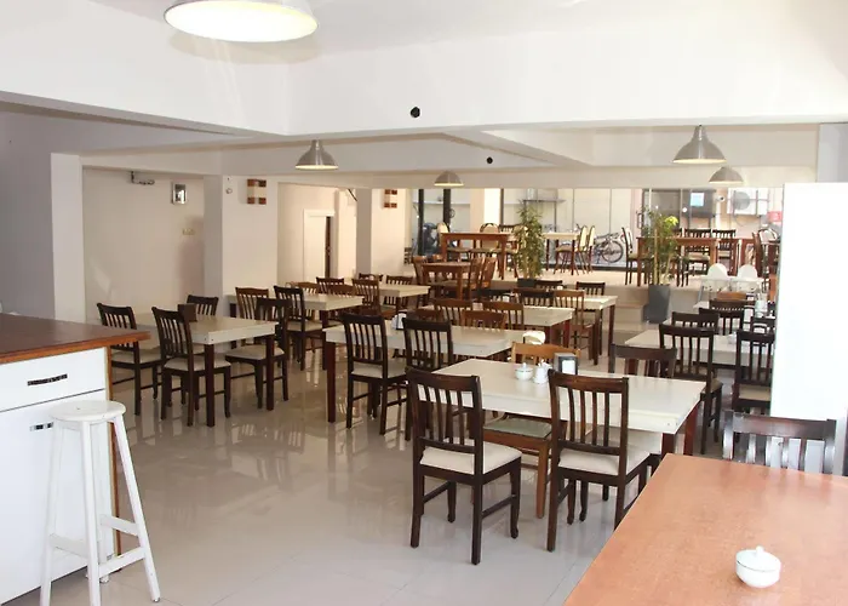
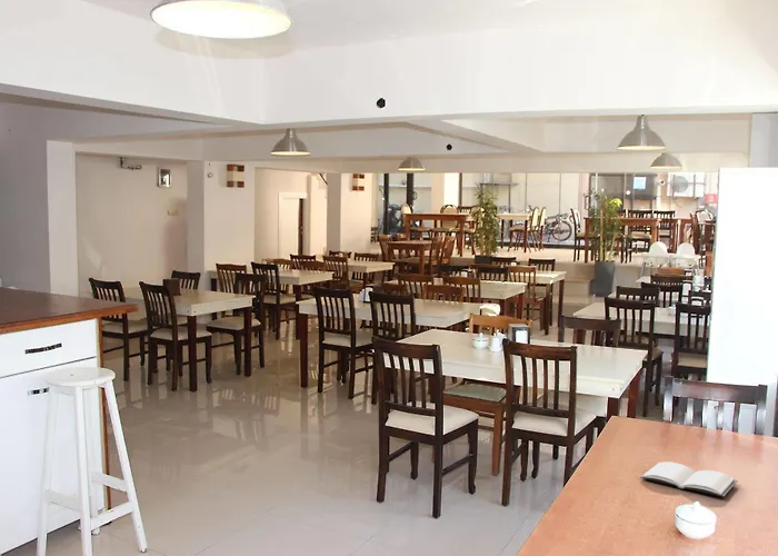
+ book [639,460,739,498]
